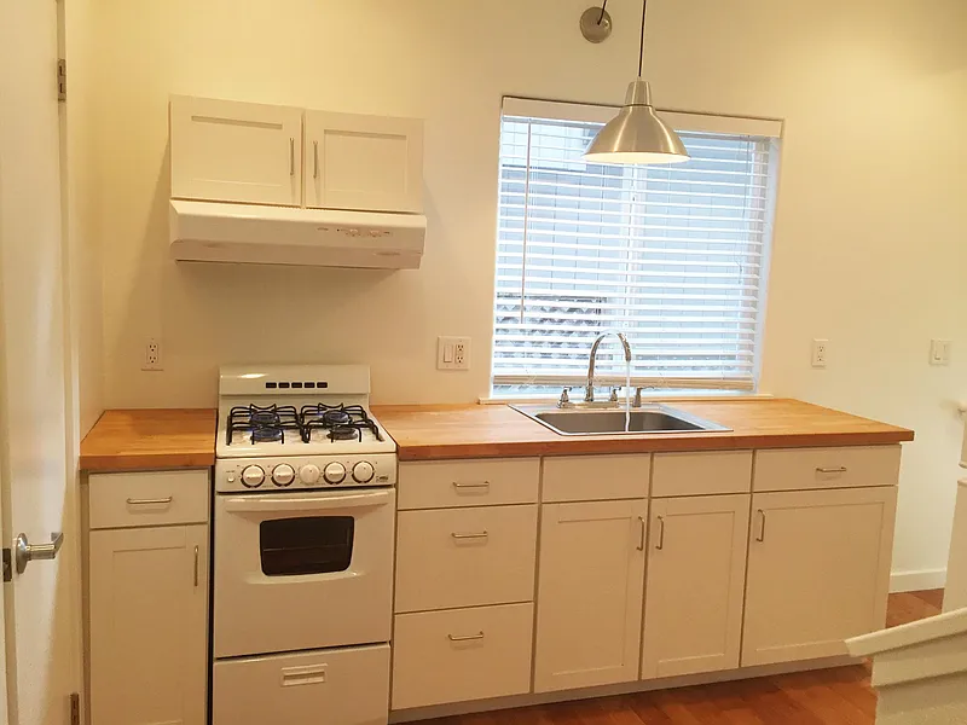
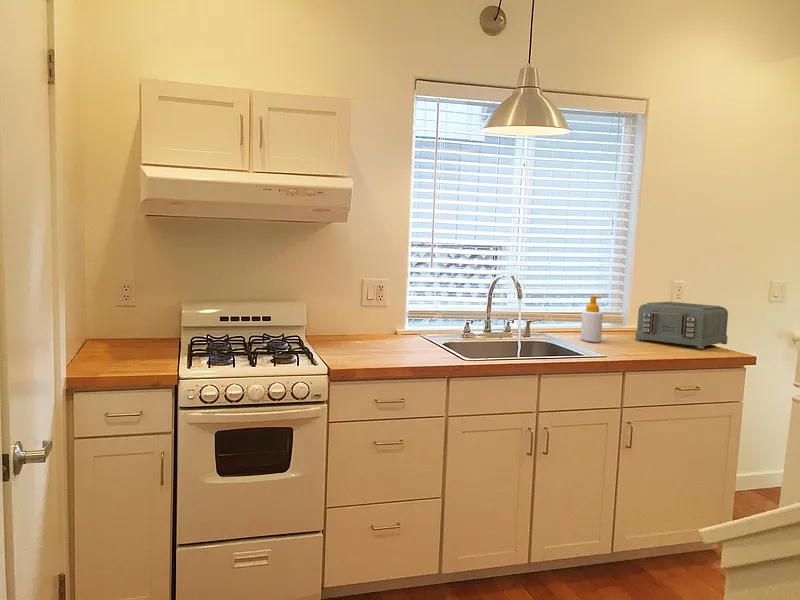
+ soap bottle [580,295,604,343]
+ toaster [634,301,729,350]
